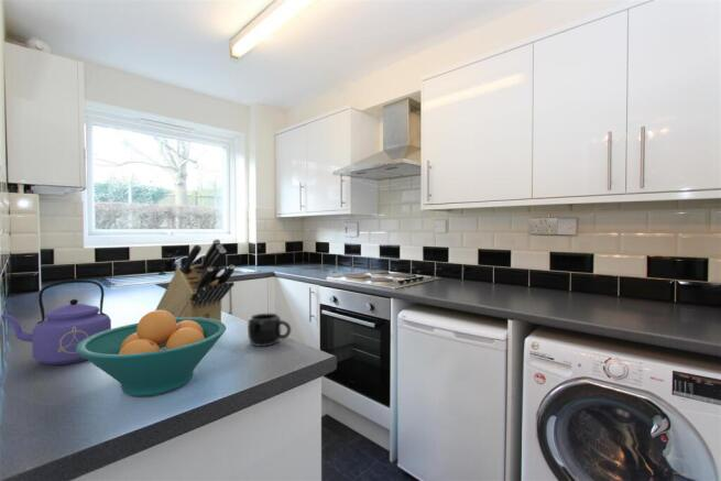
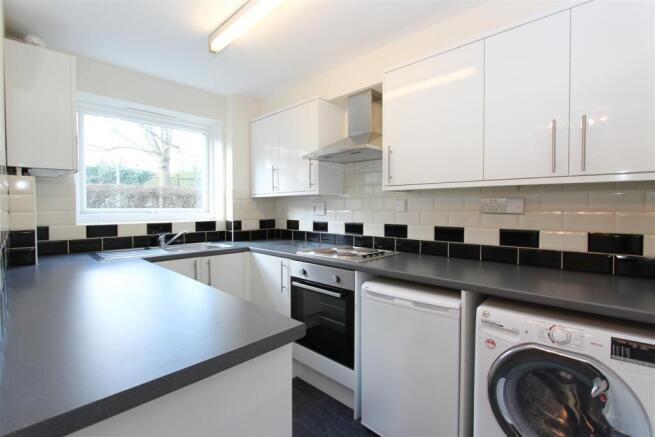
- kettle [0,278,112,367]
- fruit bowl [76,309,227,397]
- knife block [154,238,236,323]
- mug [247,313,292,348]
